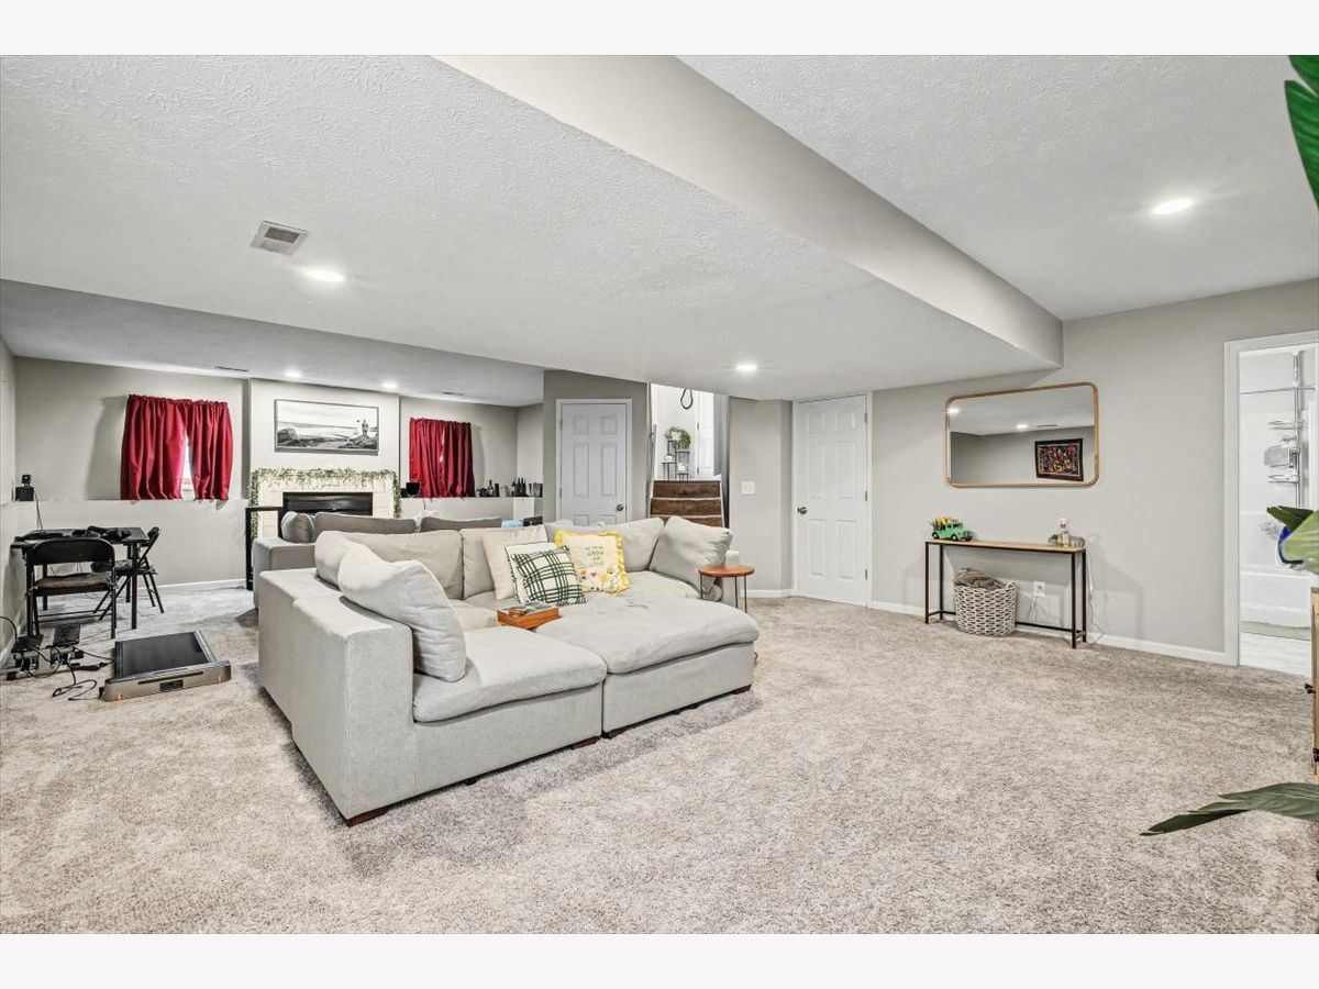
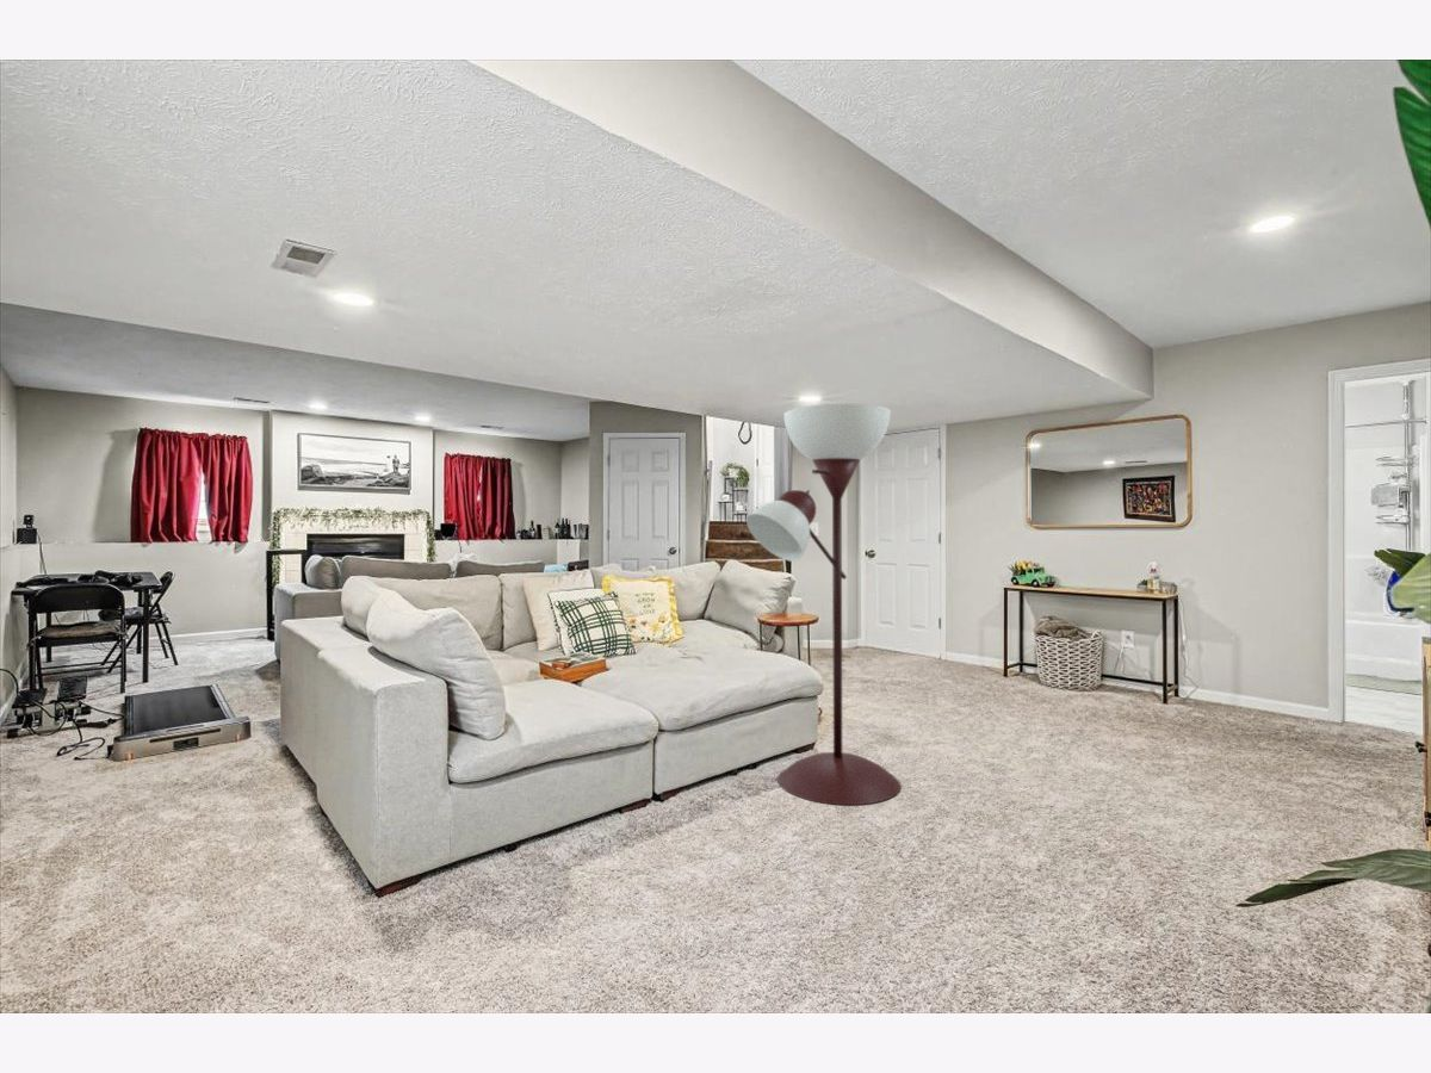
+ floor lamp [745,403,902,806]
